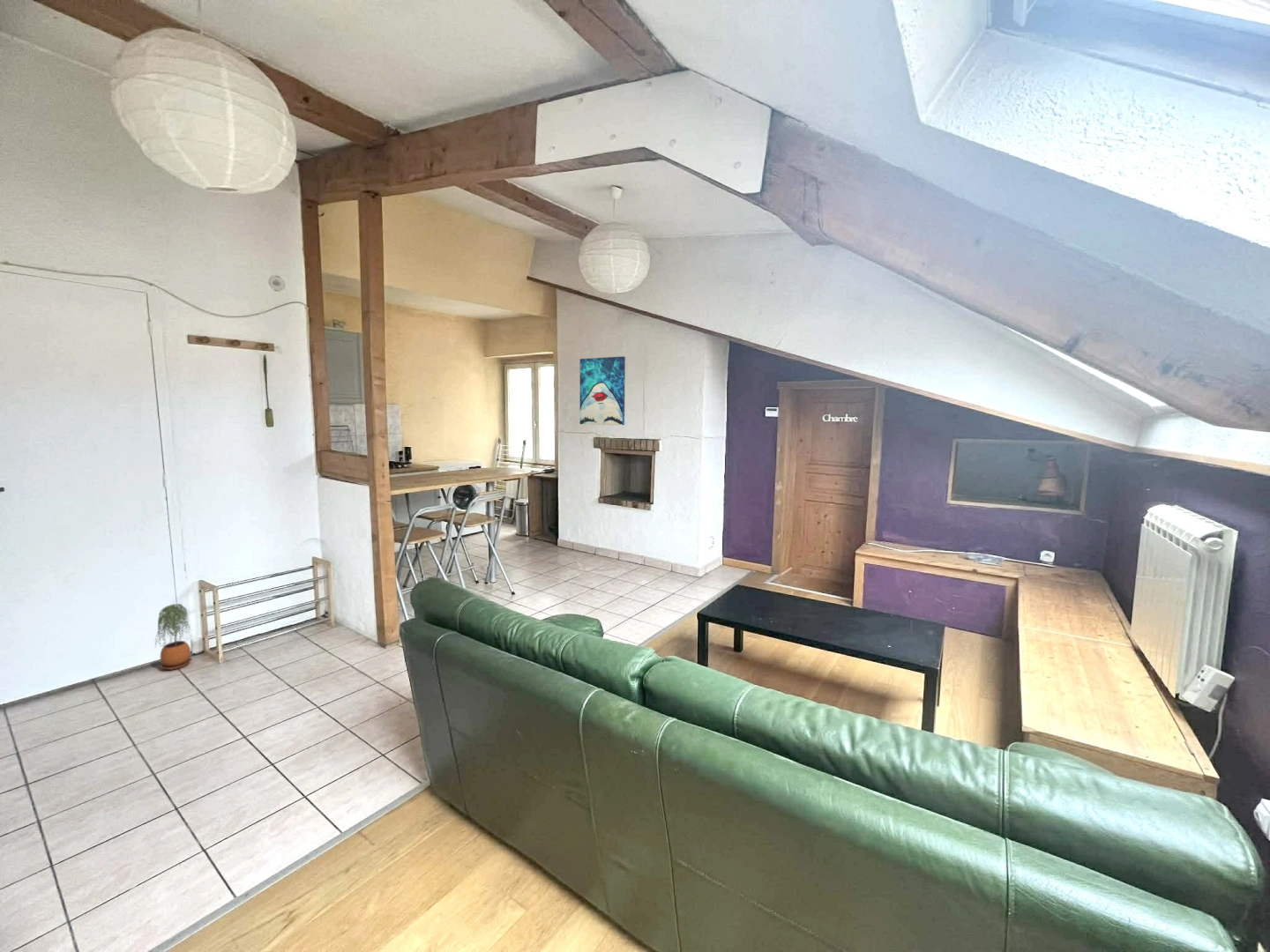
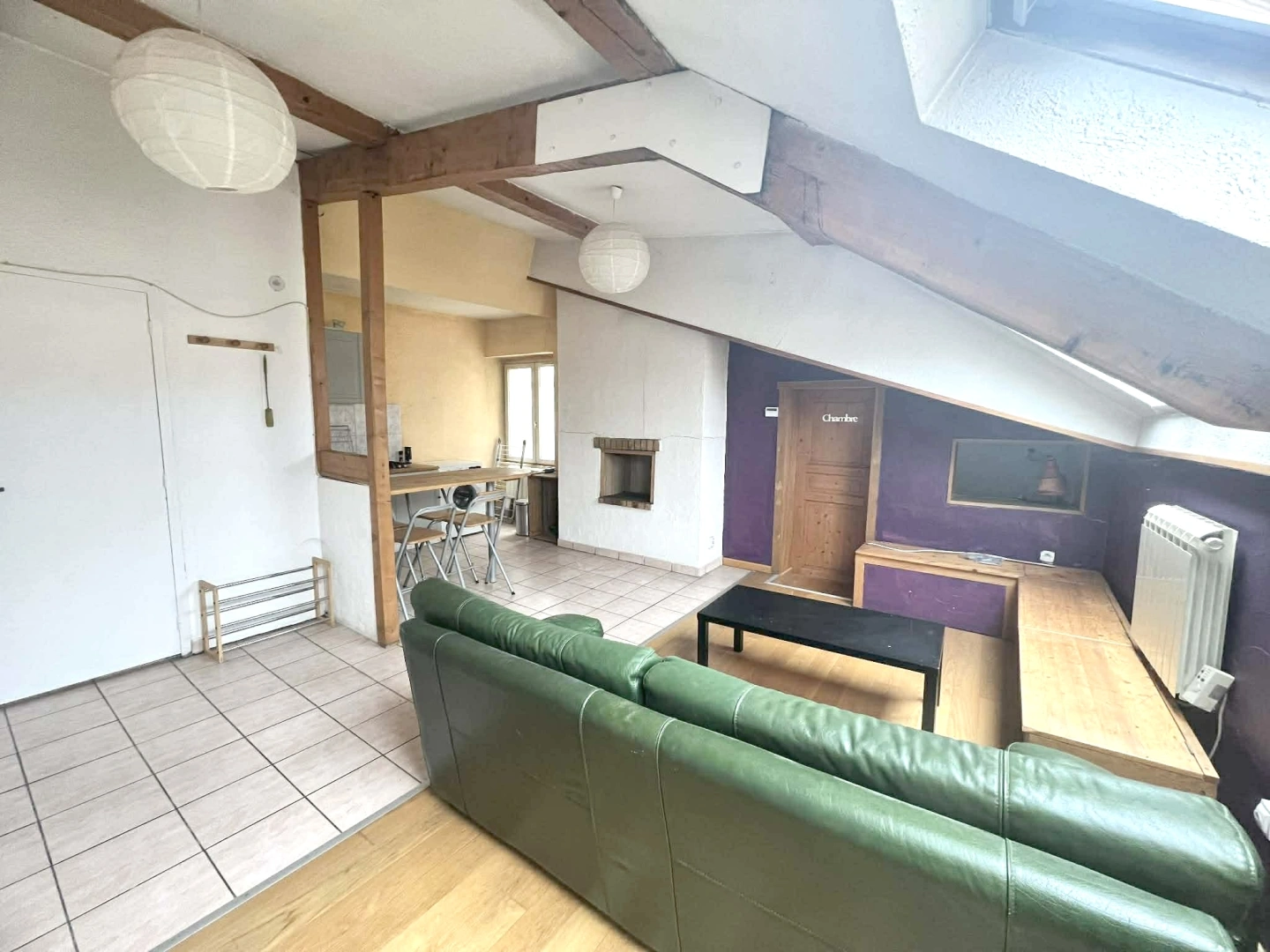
- wall art [579,355,626,426]
- potted plant [154,603,193,671]
